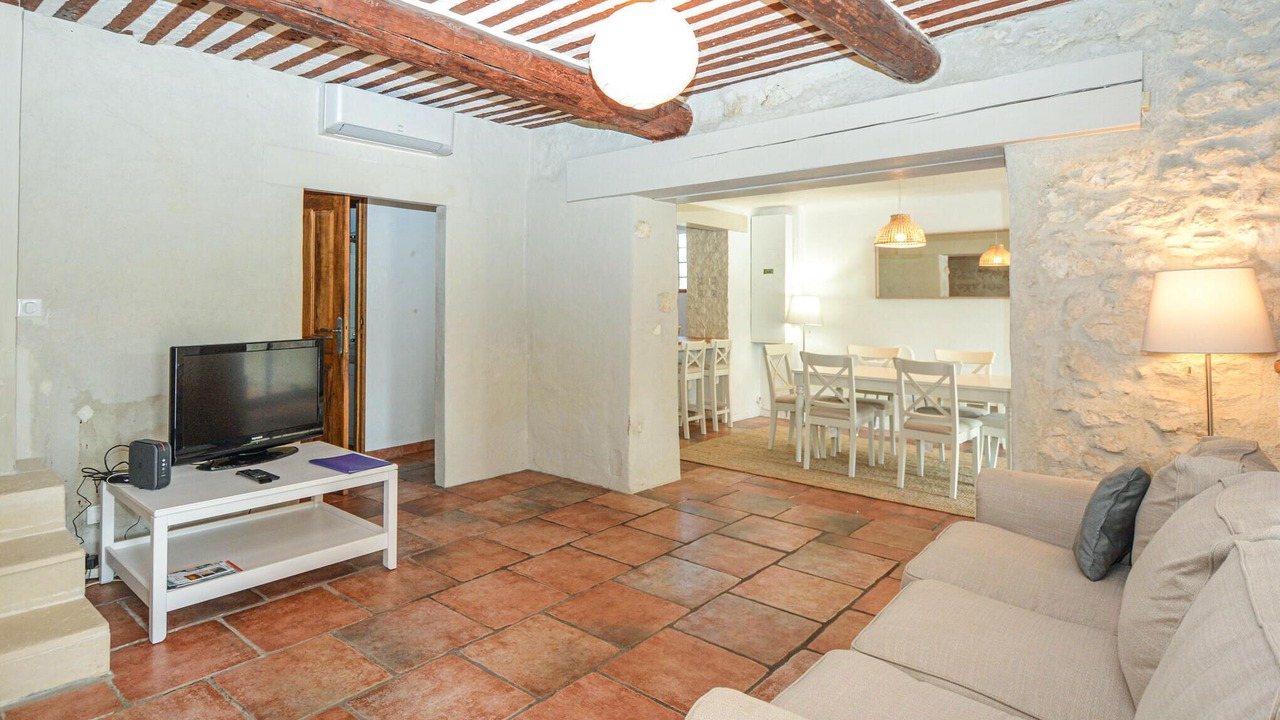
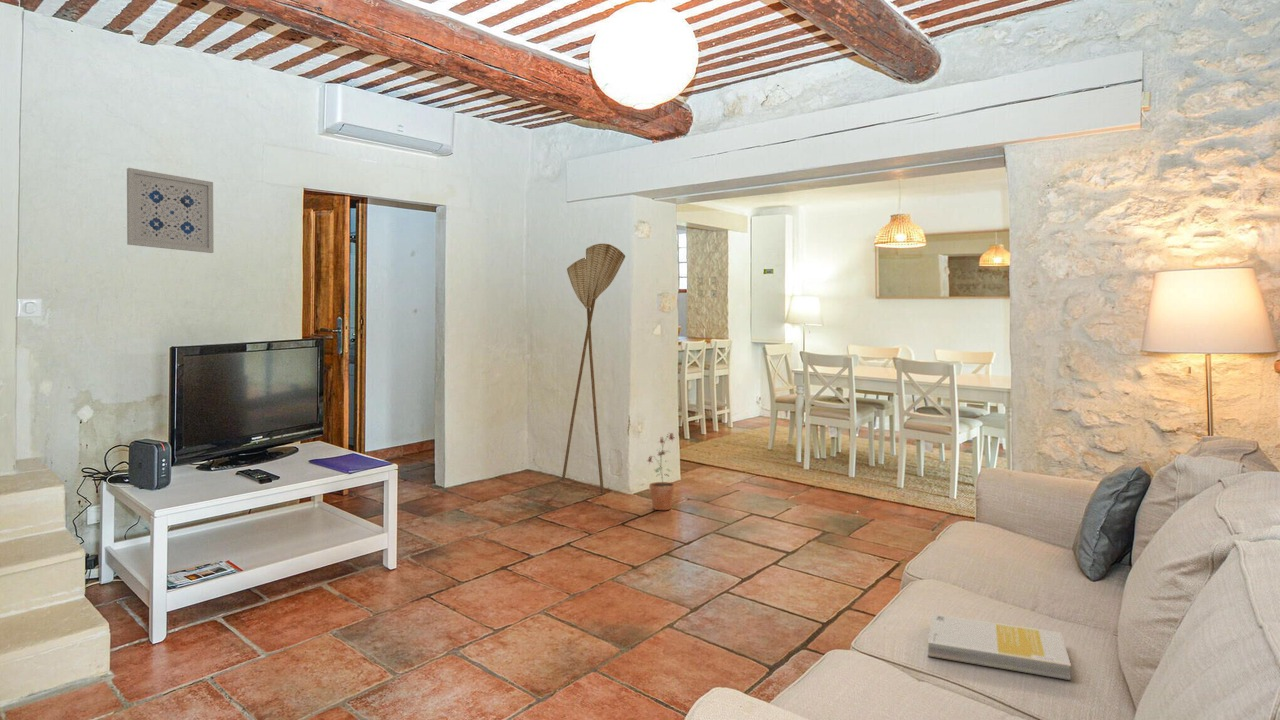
+ floor lamp [561,242,626,494]
+ potted plant [646,432,677,511]
+ wall art [126,167,215,254]
+ book [927,613,1072,681]
